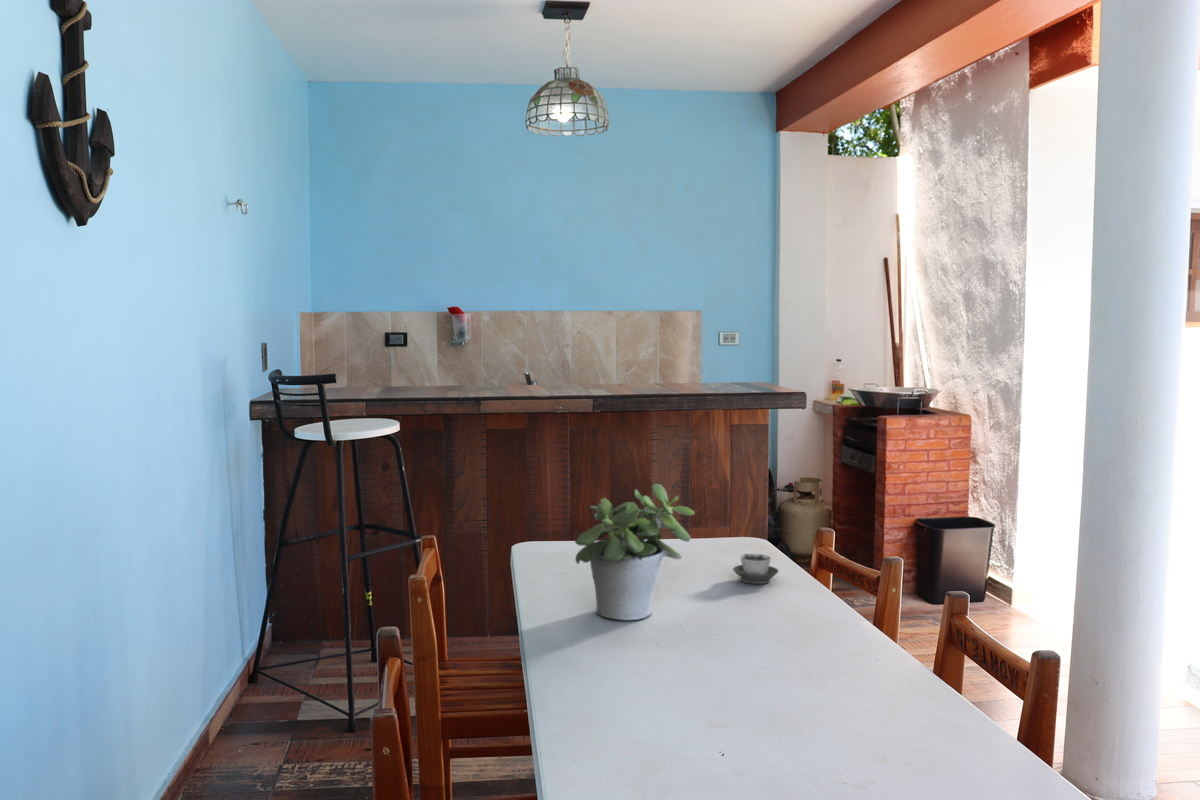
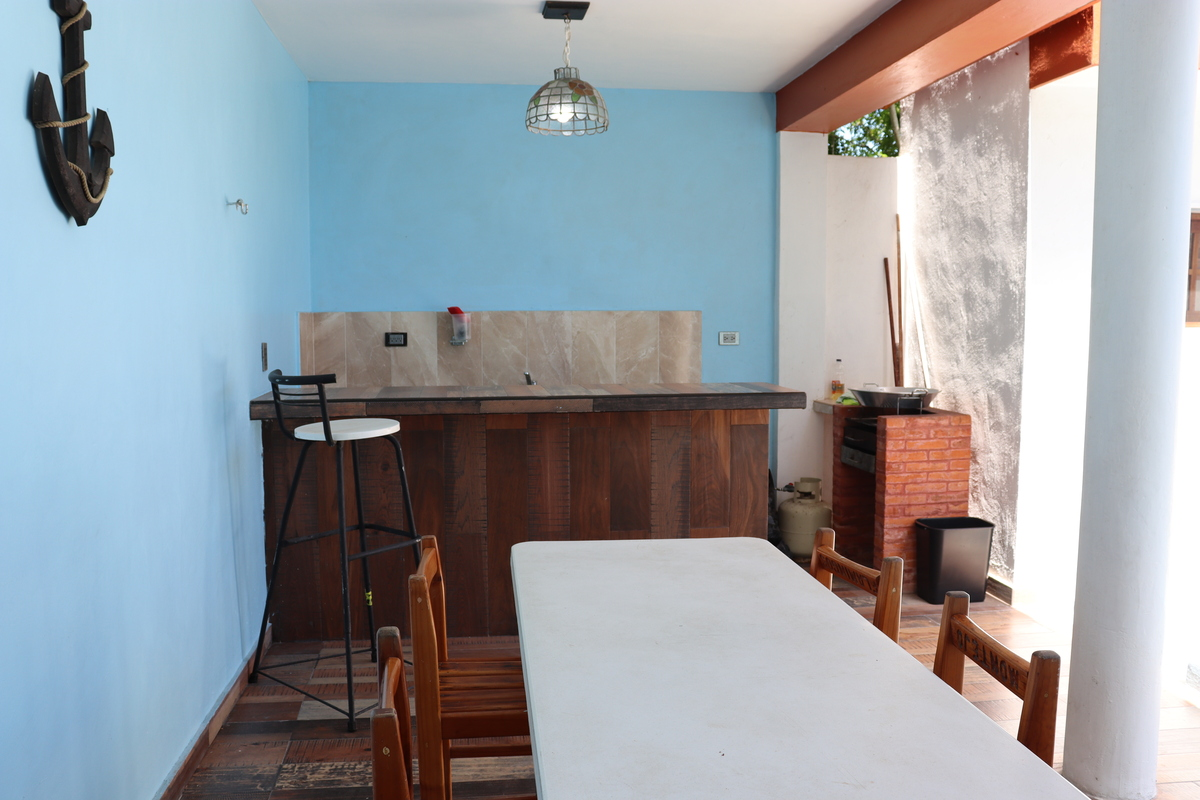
- potted plant [574,482,696,622]
- cup [732,553,780,585]
